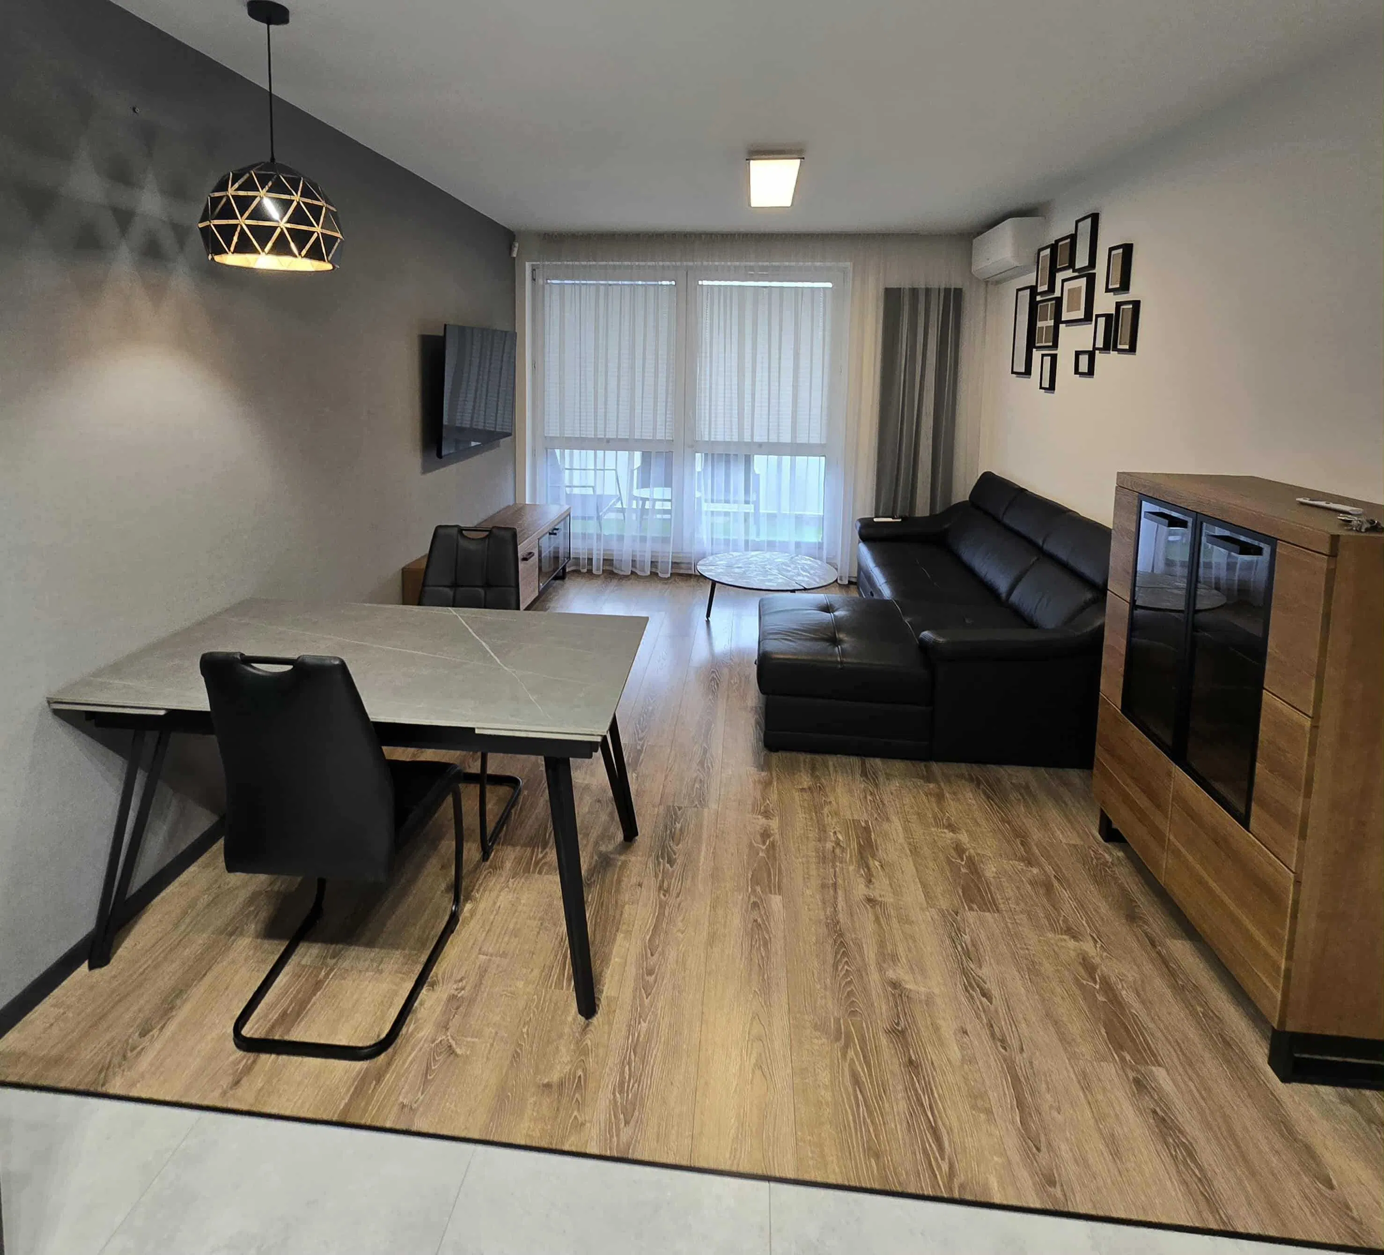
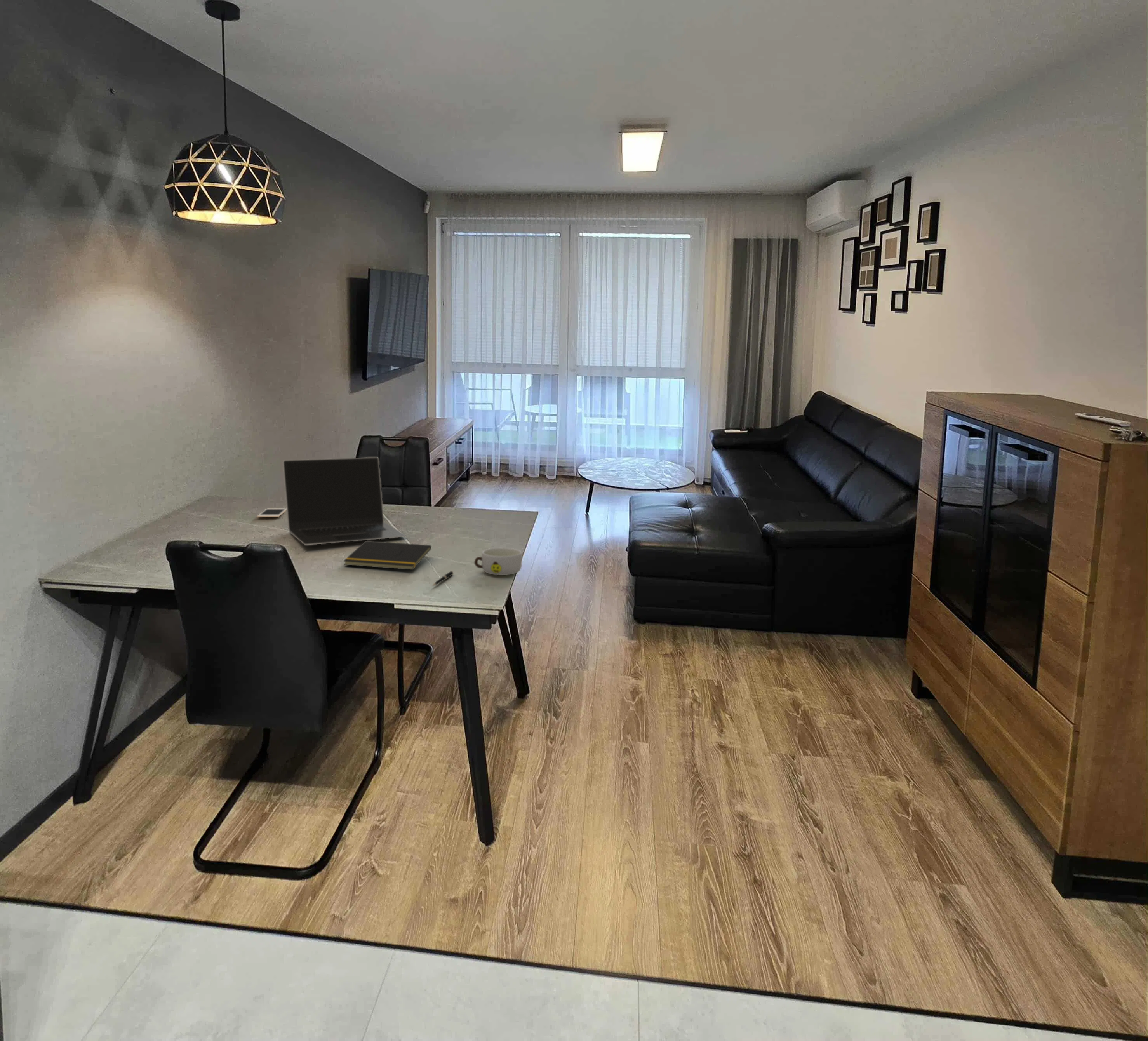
+ cell phone [257,508,287,518]
+ laptop [282,457,406,546]
+ bowl [474,547,522,576]
+ notepad [343,540,432,570]
+ pen [431,571,454,587]
